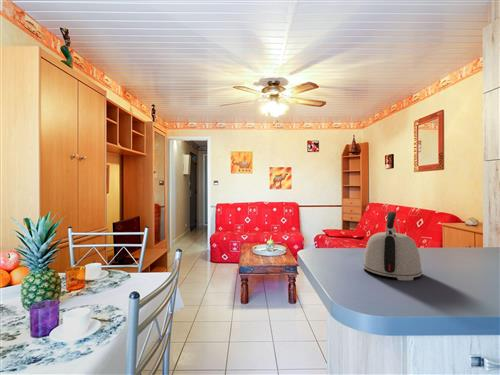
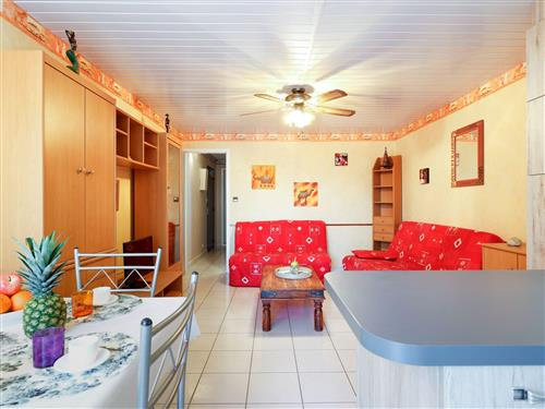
- kettle [363,211,423,281]
